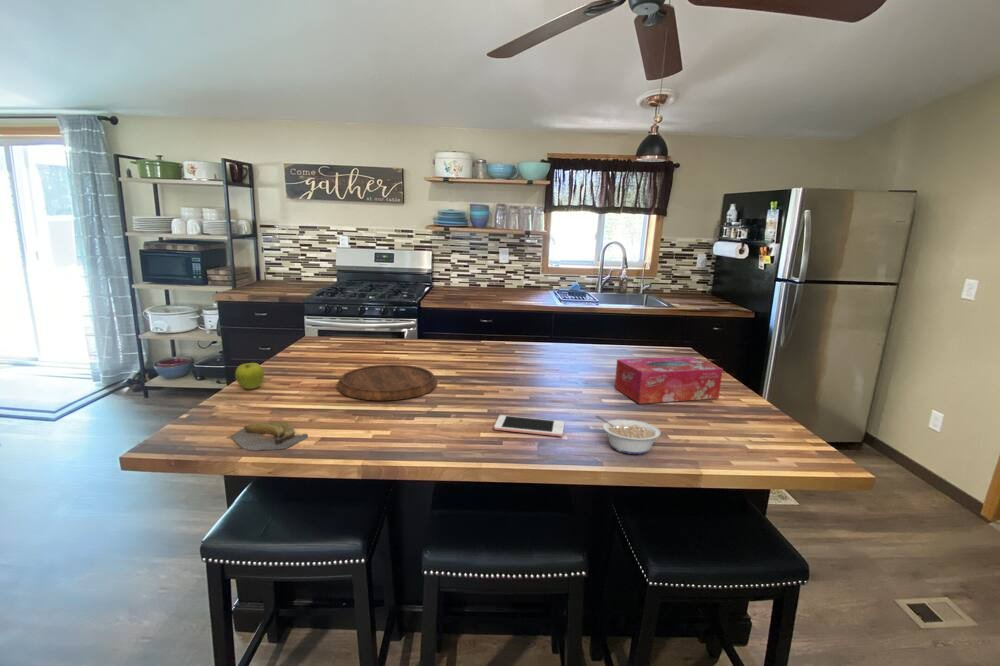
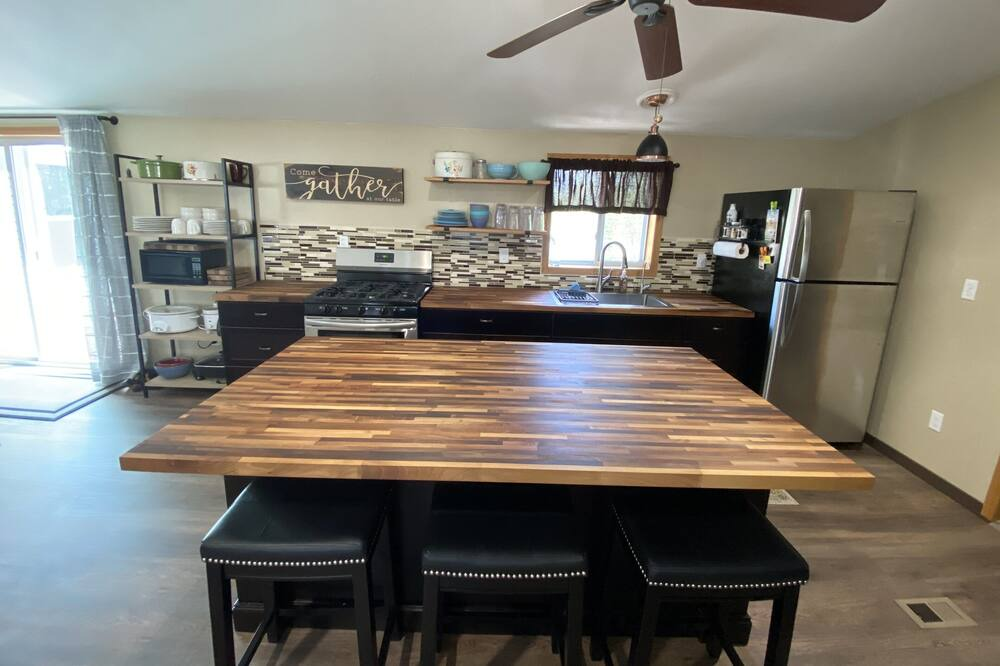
- legume [595,414,662,455]
- cutting board [336,364,439,401]
- fruit [234,362,265,390]
- tissue box [614,356,724,405]
- cell phone [493,414,565,438]
- banana [231,421,309,452]
